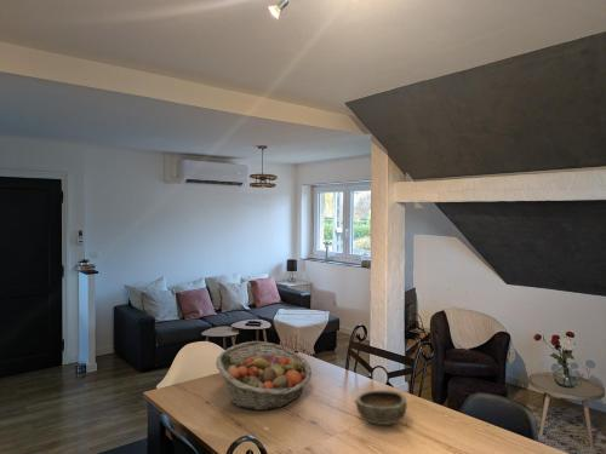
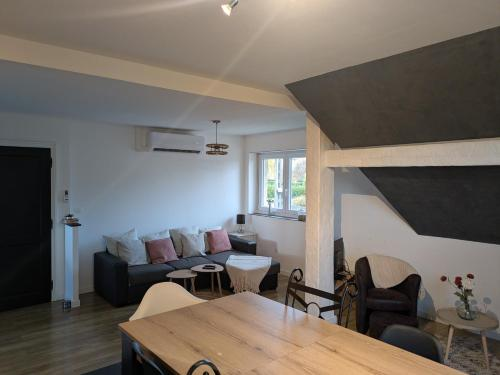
- bowl [353,389,408,426]
- fruit basket [215,340,313,412]
